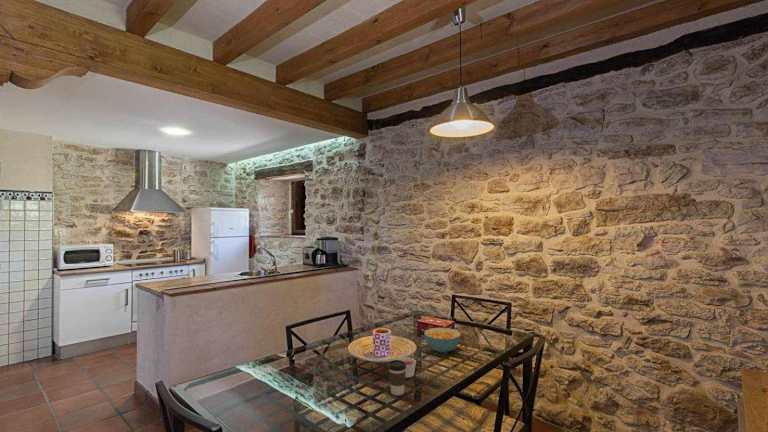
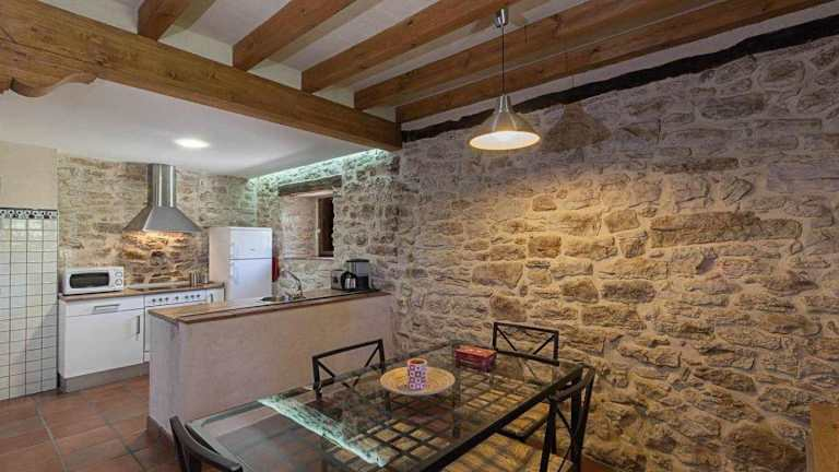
- coffee cup [388,359,406,396]
- candle [397,356,417,379]
- cereal bowl [423,327,462,354]
